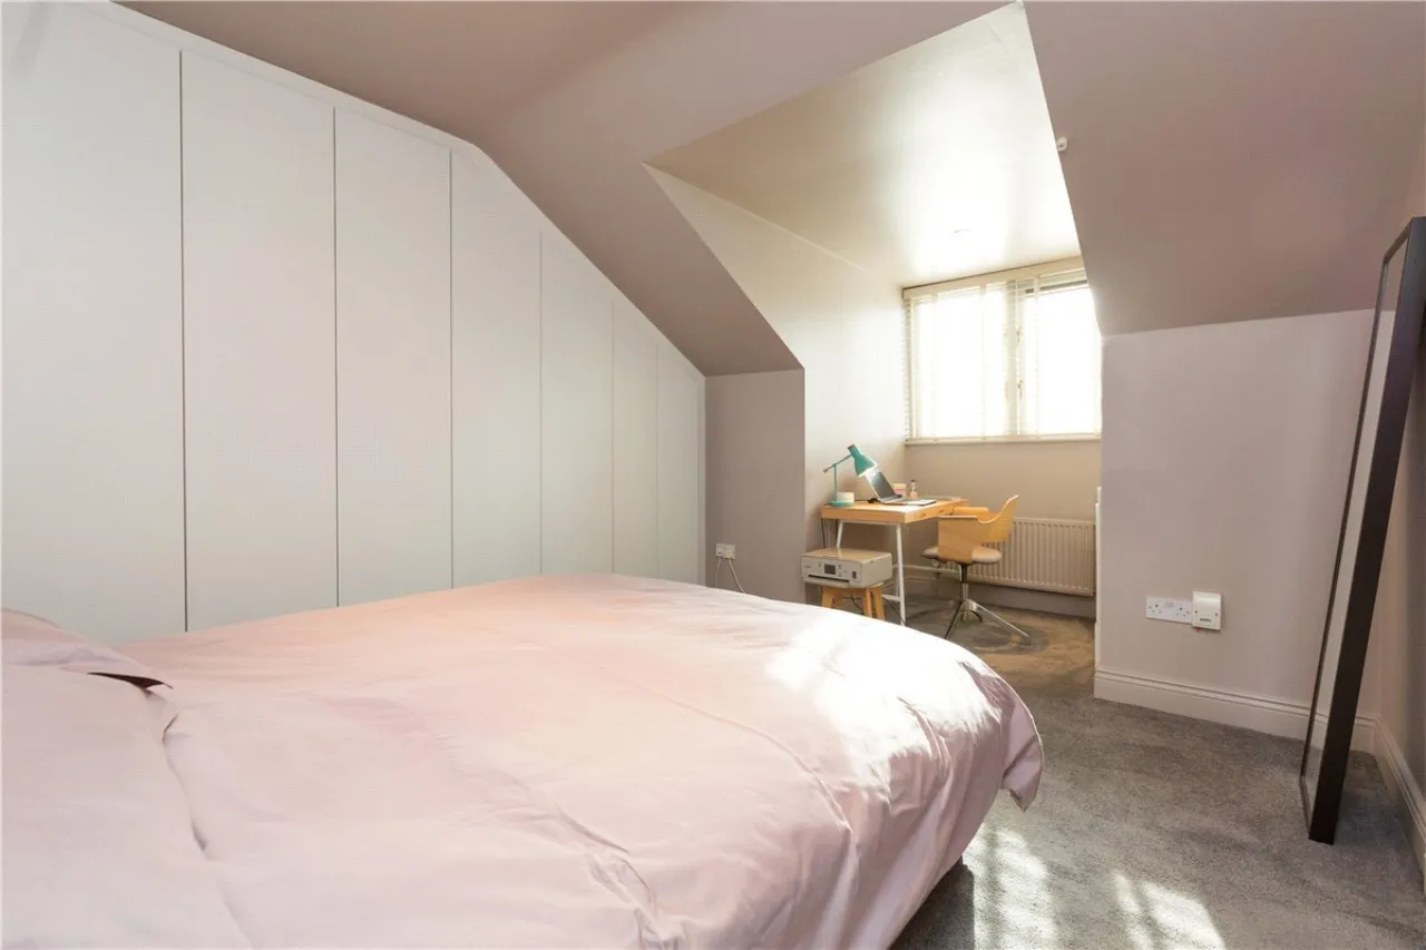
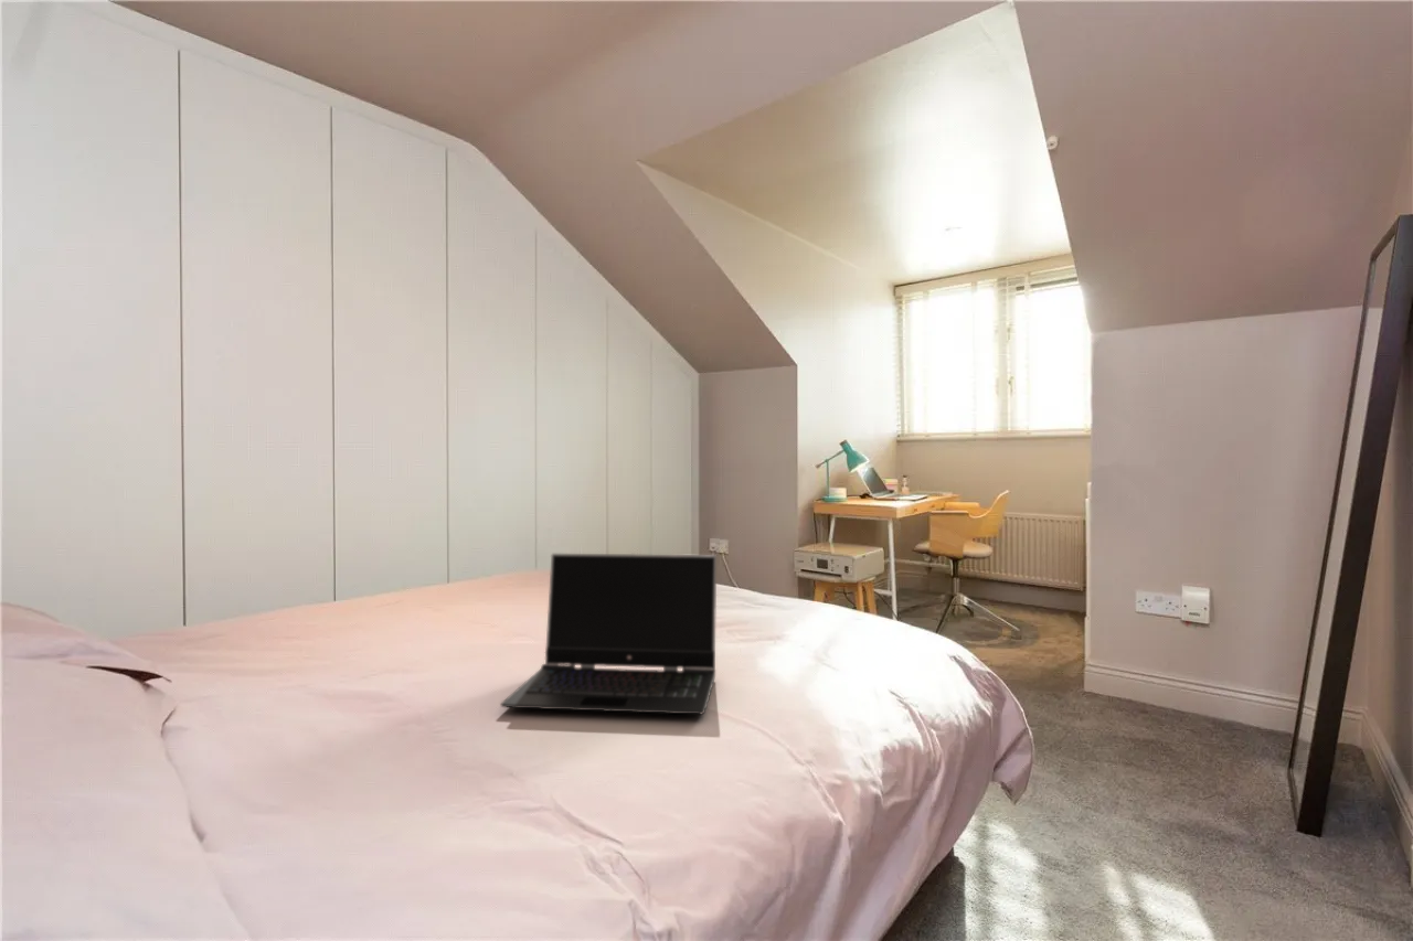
+ laptop computer [500,553,718,716]
